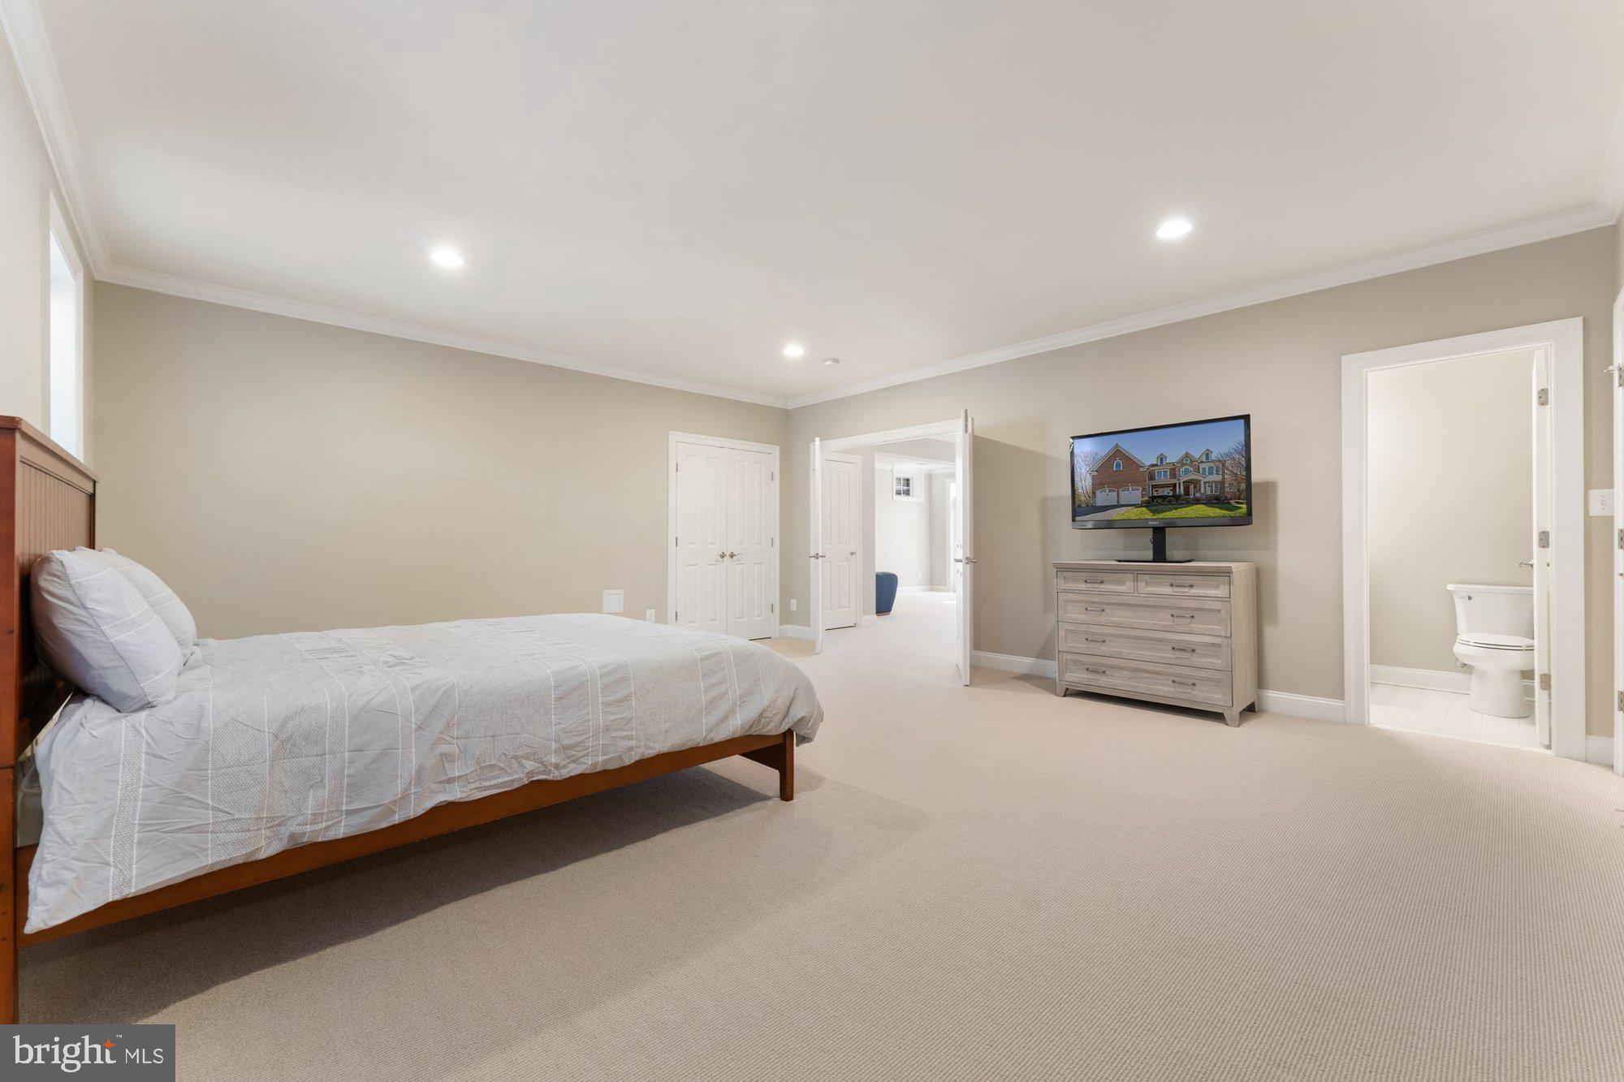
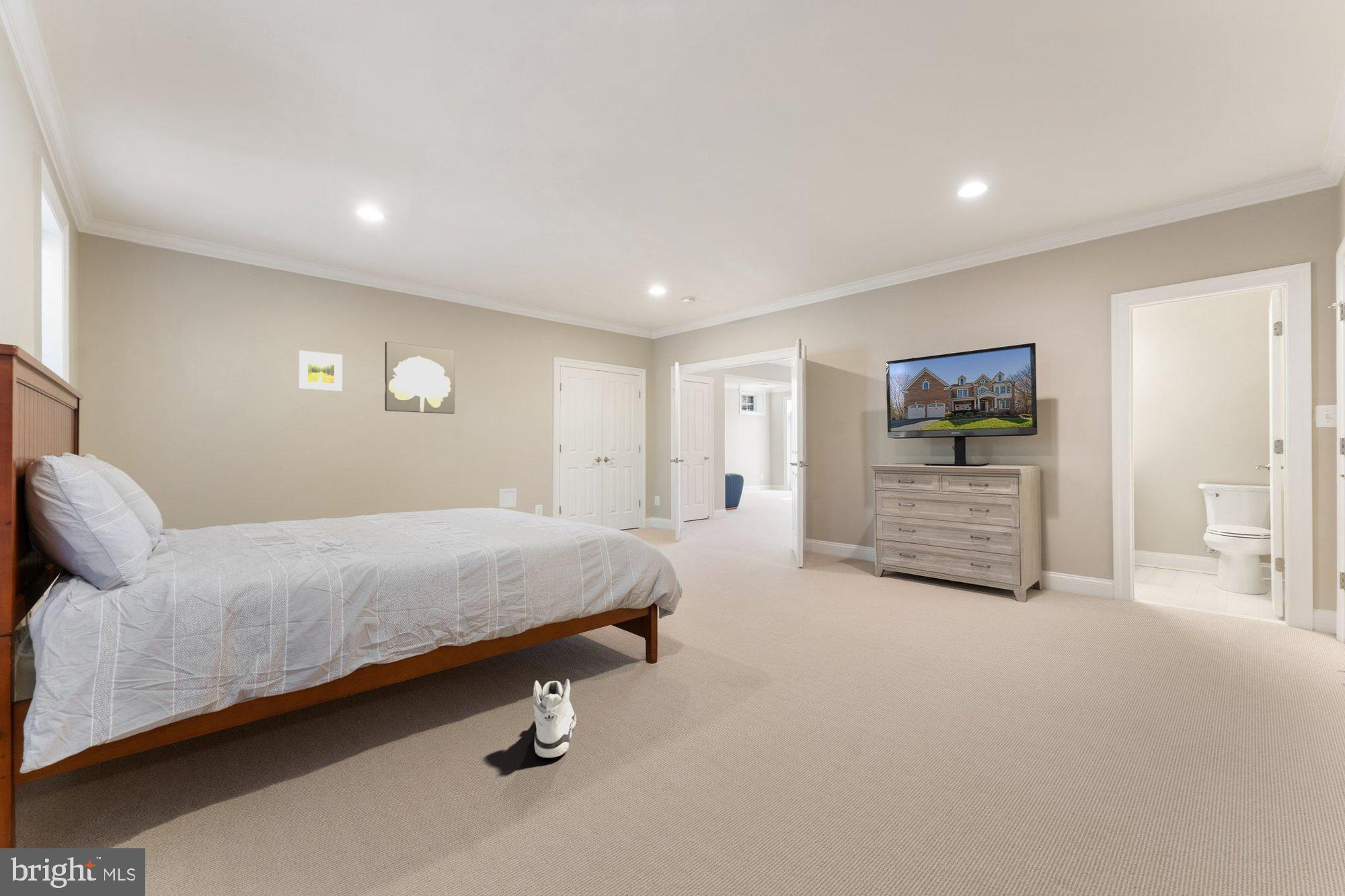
+ wall art [384,341,455,415]
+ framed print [299,350,343,392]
+ sneaker [533,678,577,758]
